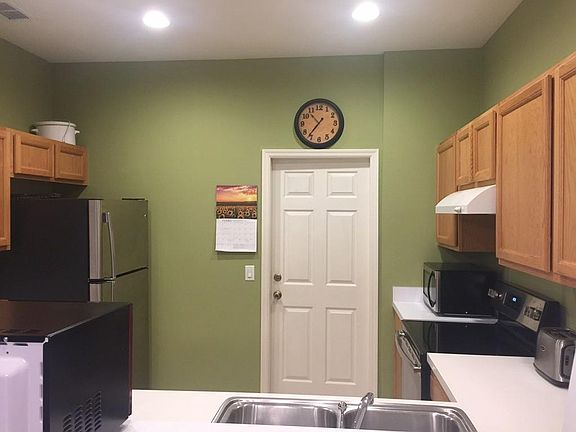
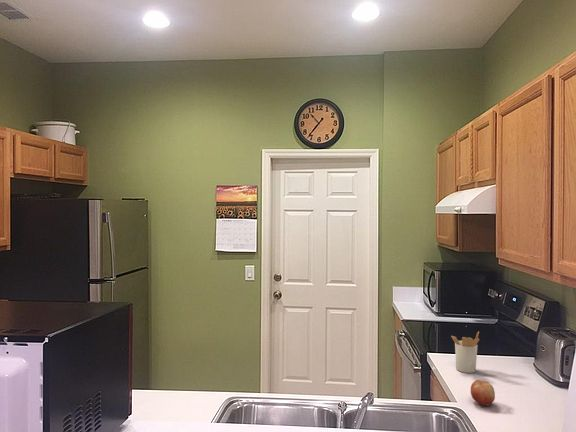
+ fruit [470,379,496,406]
+ utensil holder [450,331,481,374]
